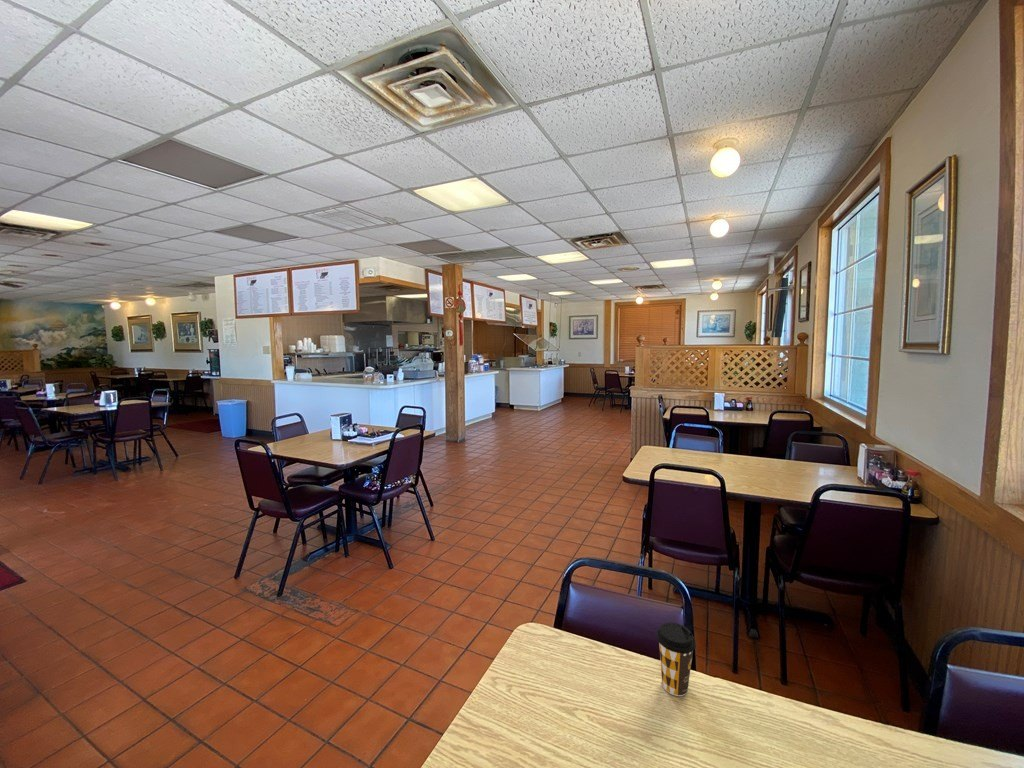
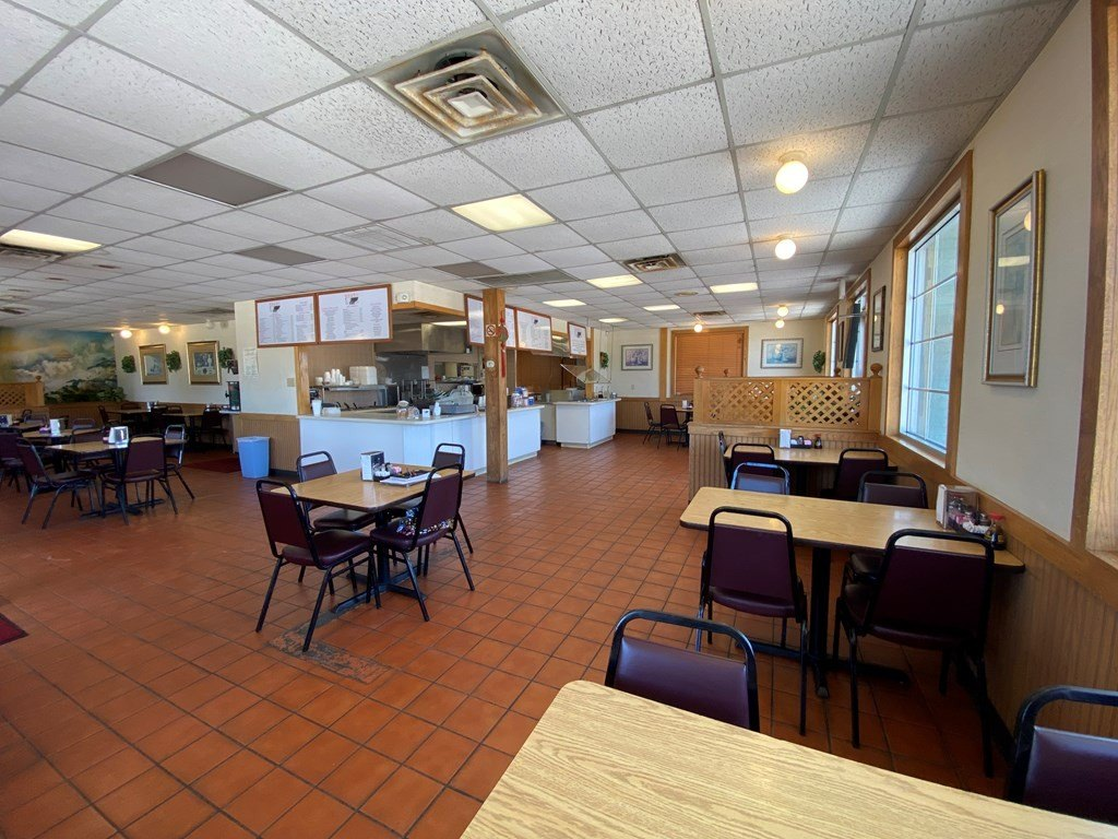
- coffee cup [656,622,697,697]
